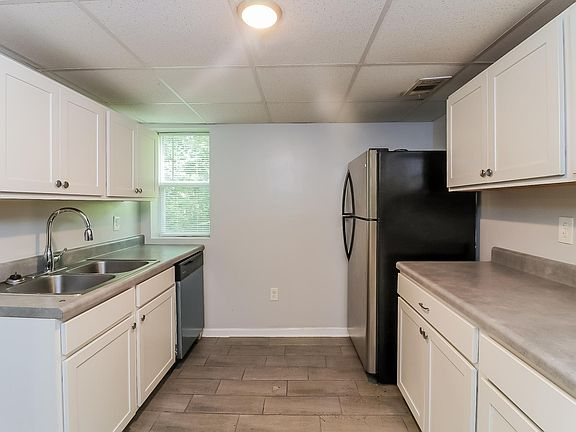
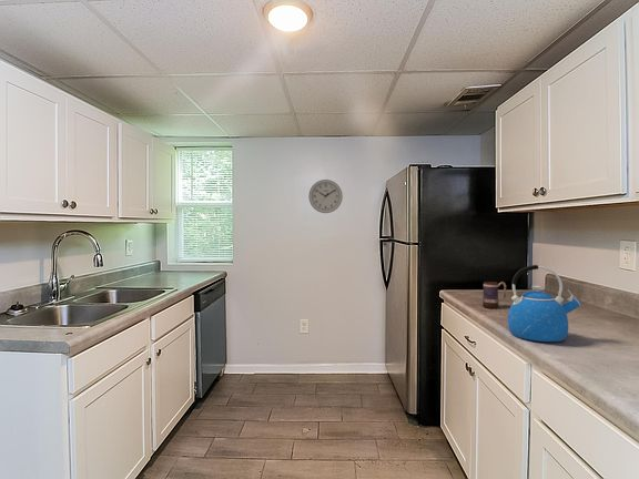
+ mug [481,281,507,309]
+ wall clock [307,179,344,214]
+ kettle [507,264,582,343]
